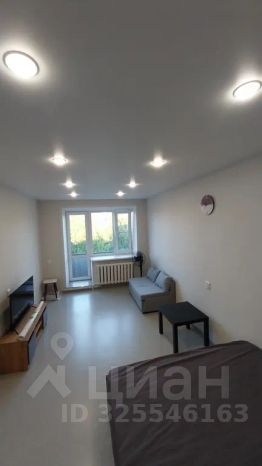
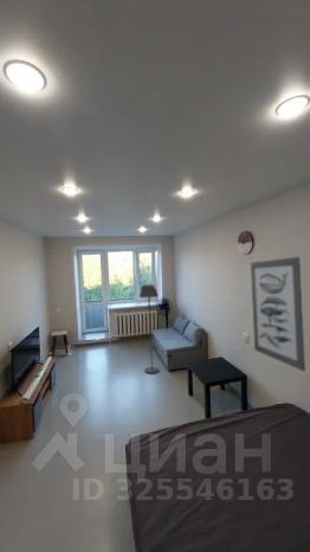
+ floor lamp [138,283,161,374]
+ wall art [250,256,306,372]
